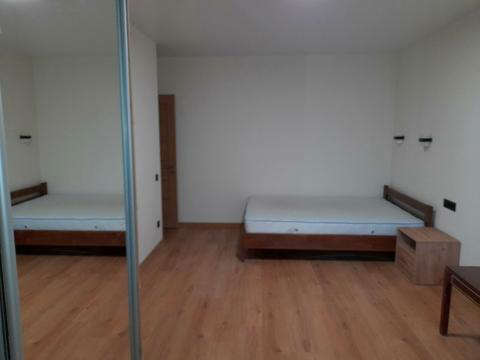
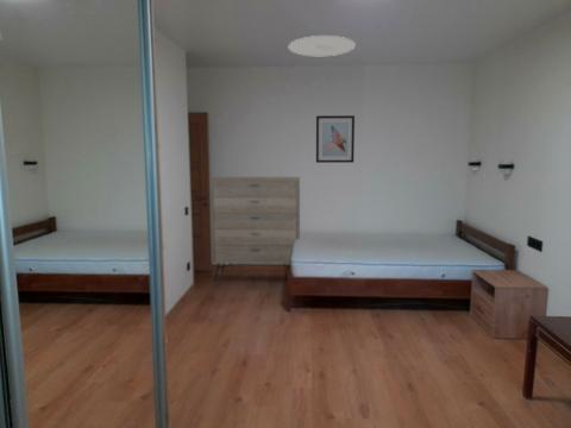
+ wall art [315,114,356,164]
+ dresser [209,176,301,283]
+ ceiling light [288,34,357,57]
